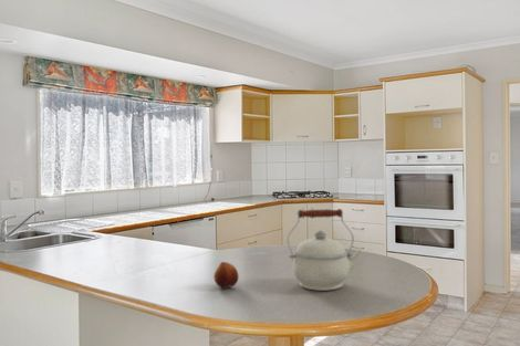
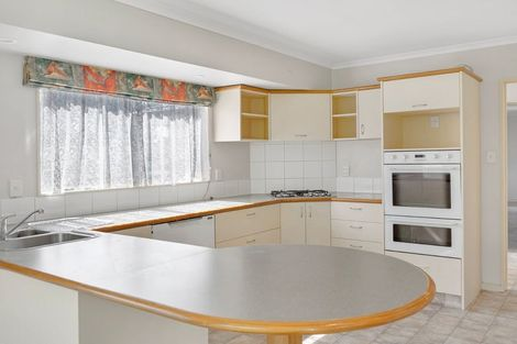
- fruit [212,261,240,290]
- kettle [287,208,364,292]
